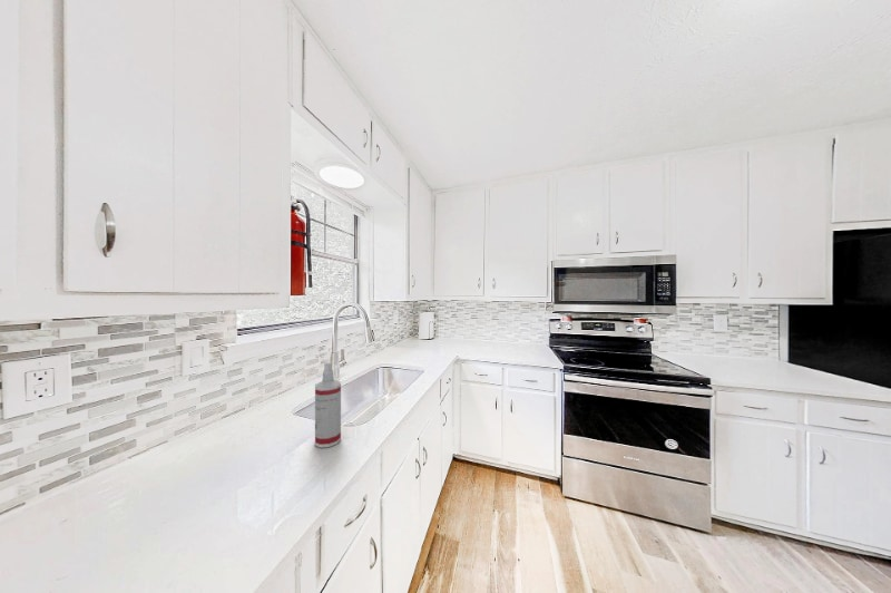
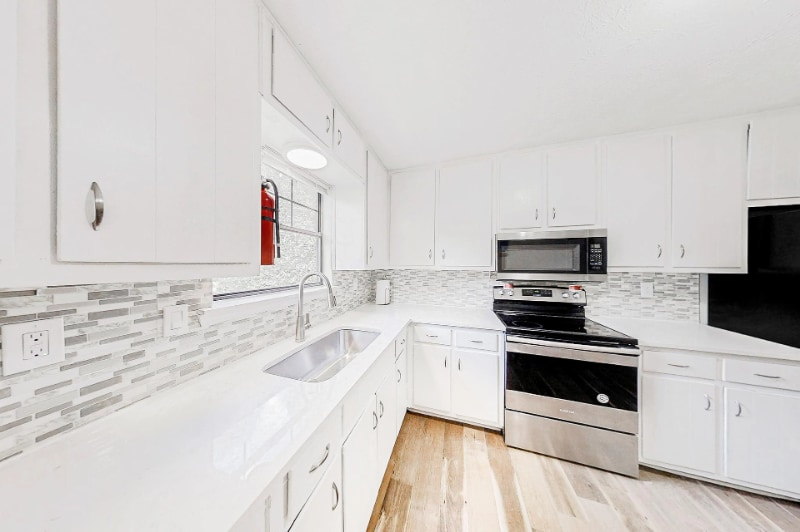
- spray bottle [314,361,342,449]
